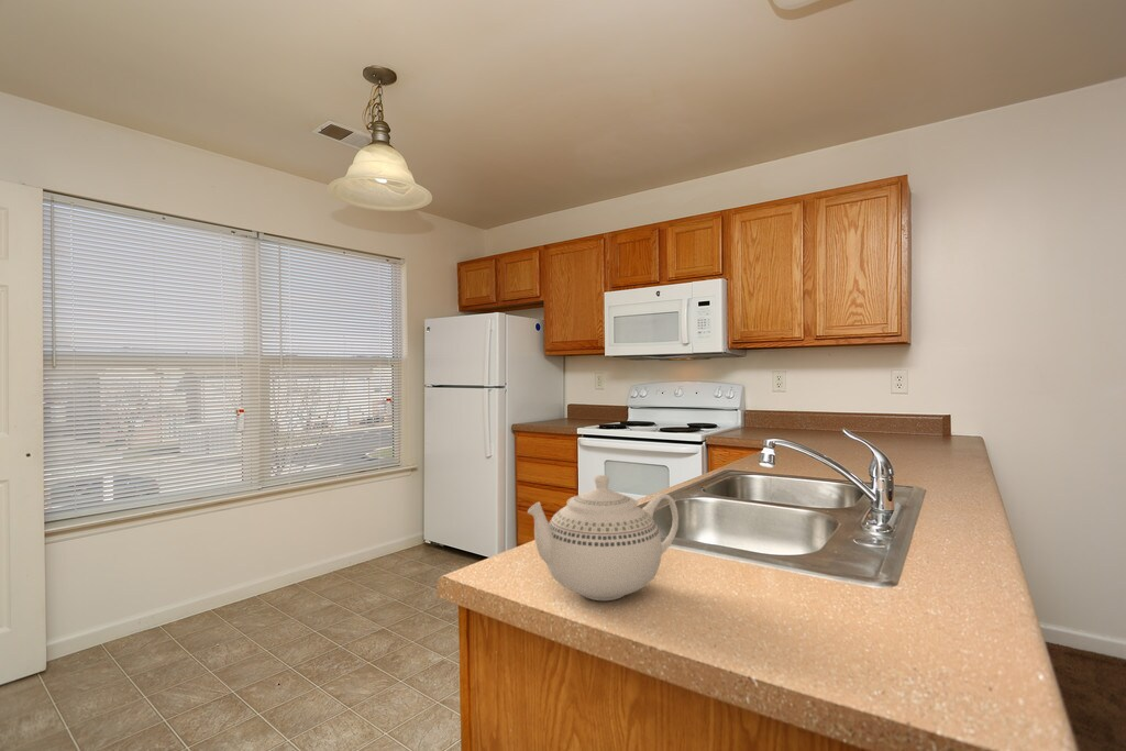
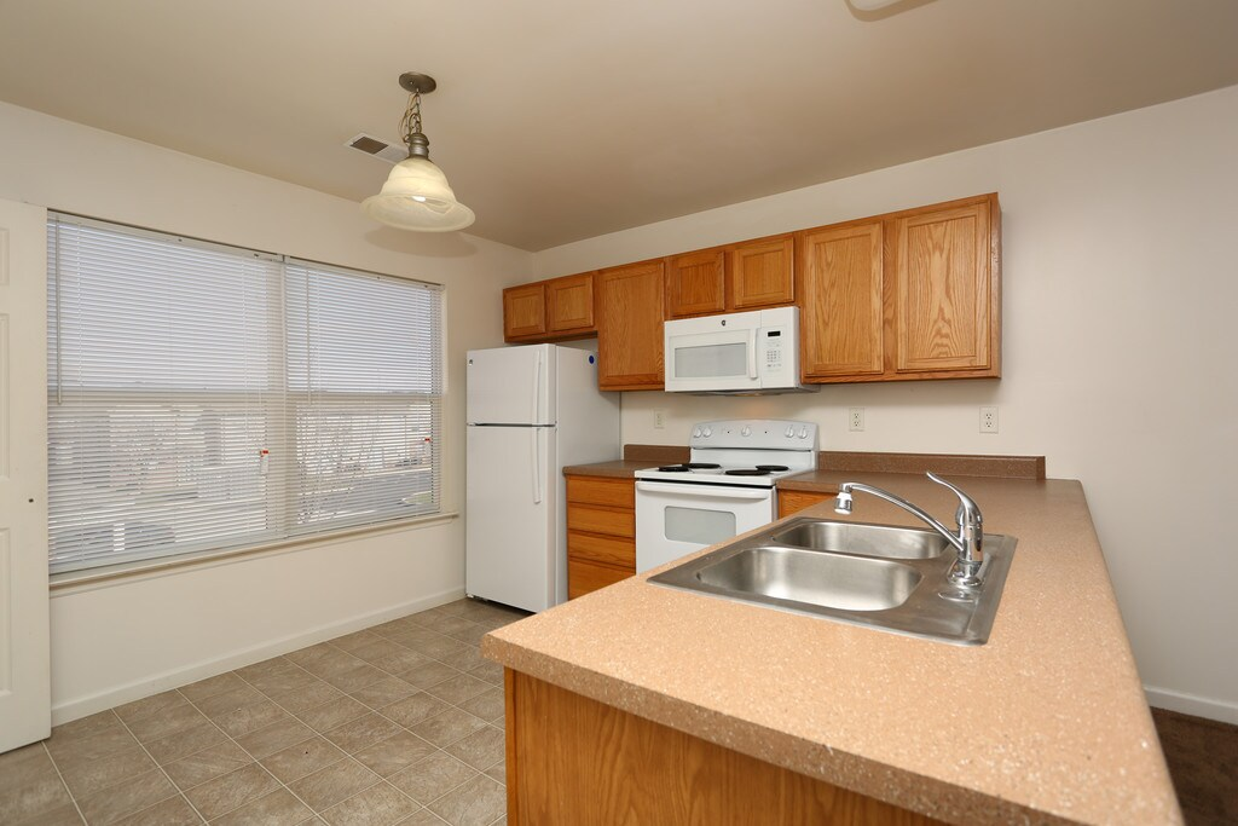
- teapot [527,474,680,601]
